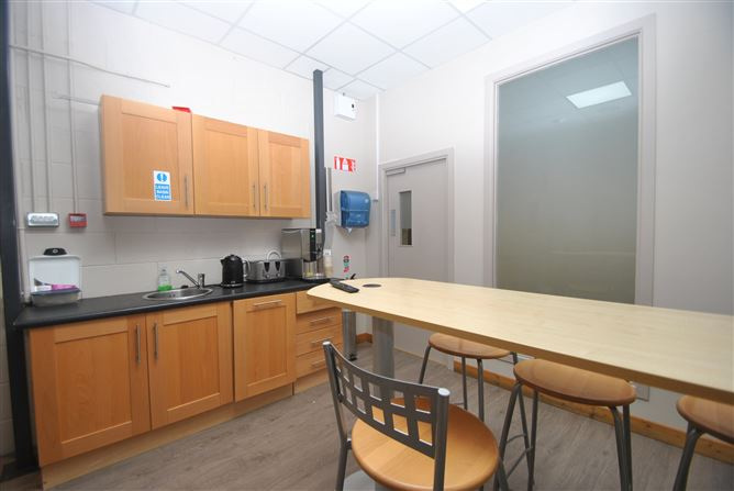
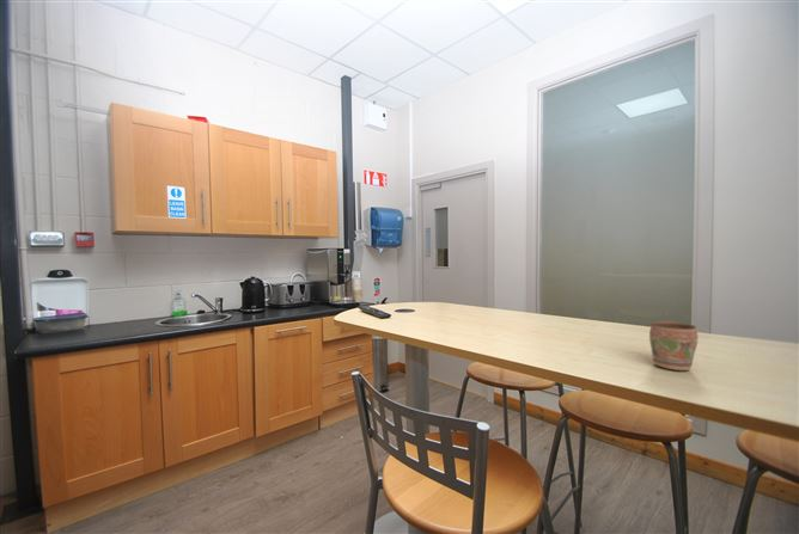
+ mug [648,320,699,372]
